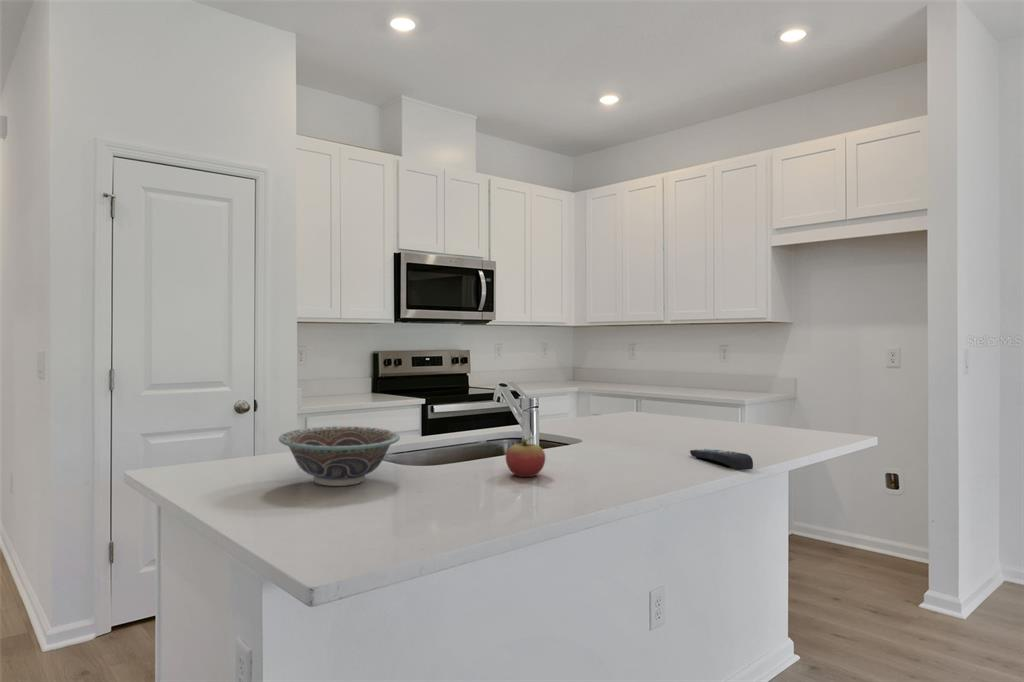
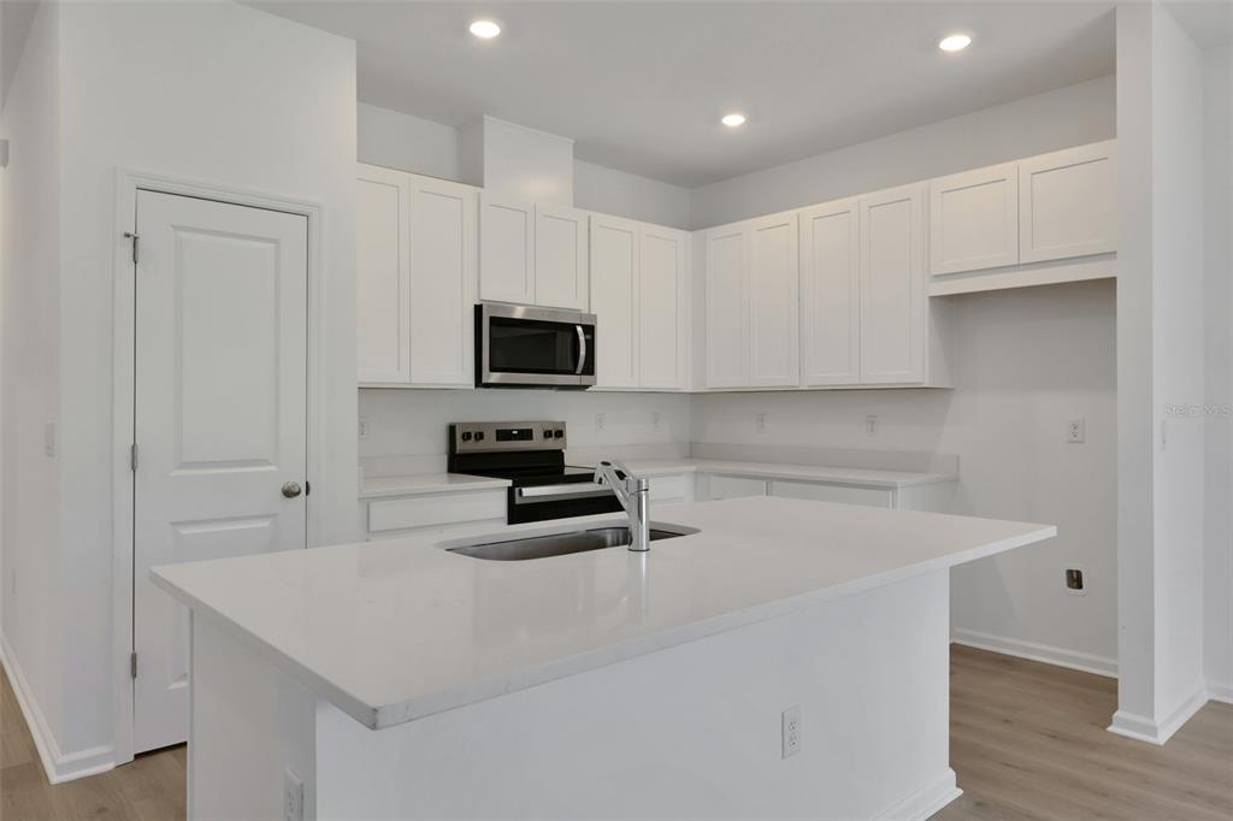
- fruit [505,436,546,478]
- remote control [689,448,754,471]
- decorative bowl [278,425,401,487]
